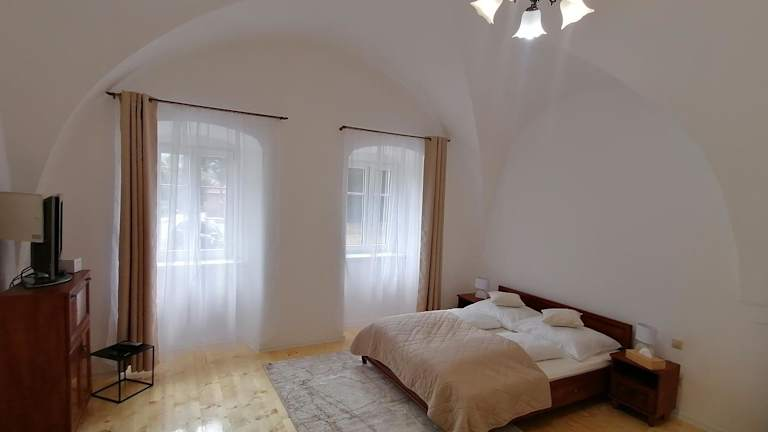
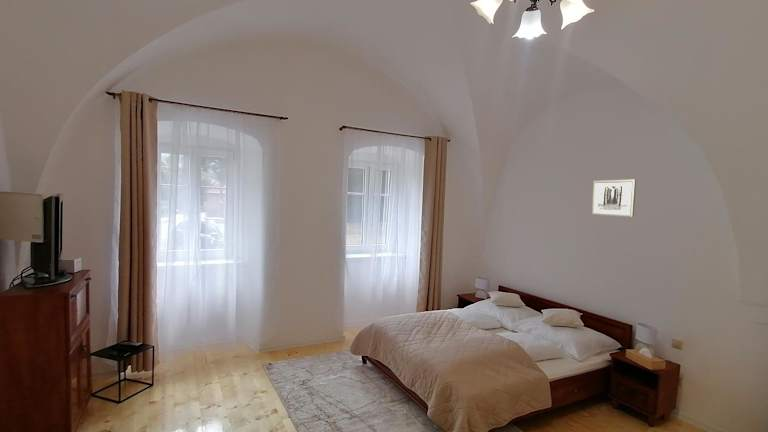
+ wall art [590,178,637,218]
